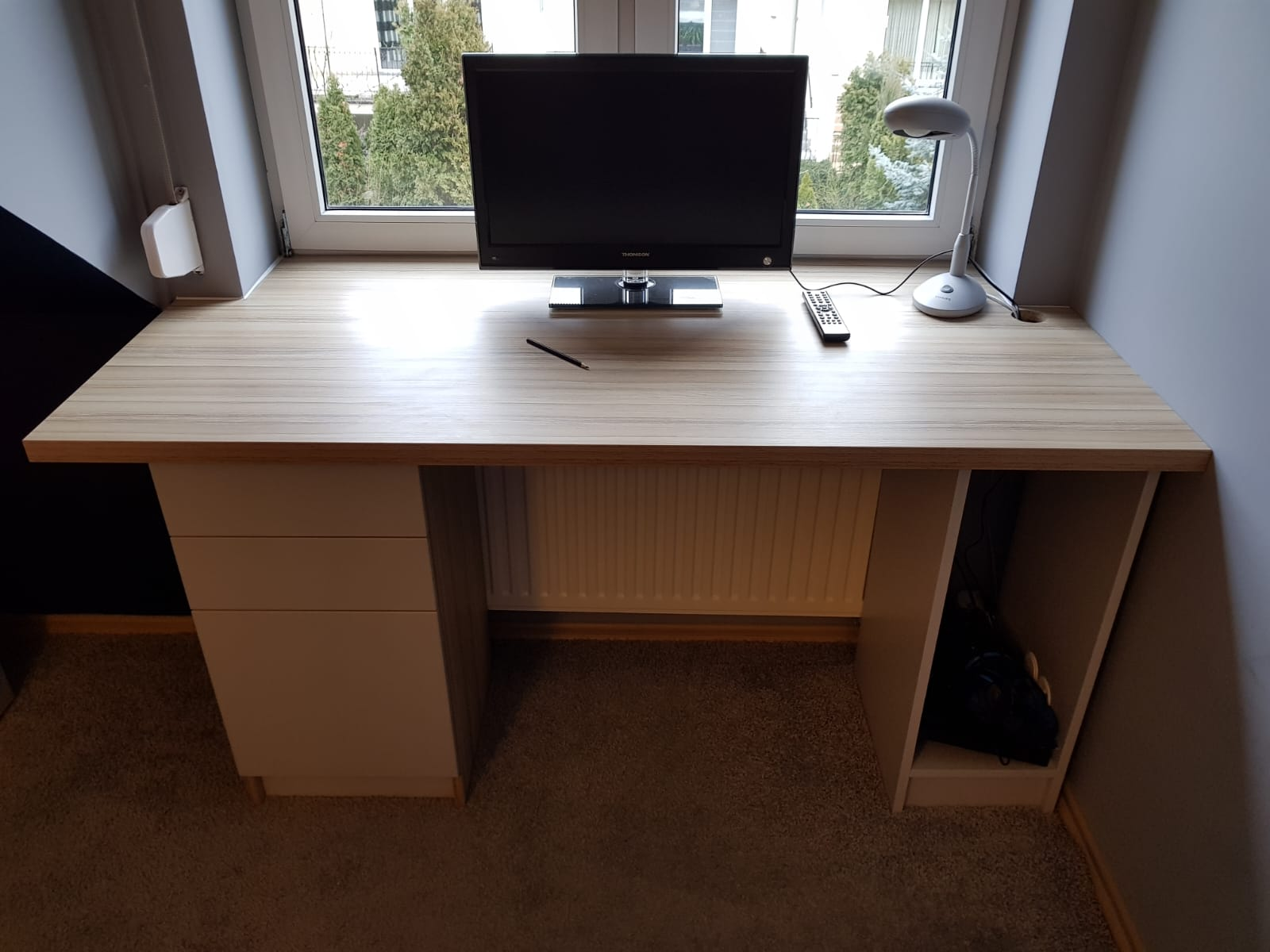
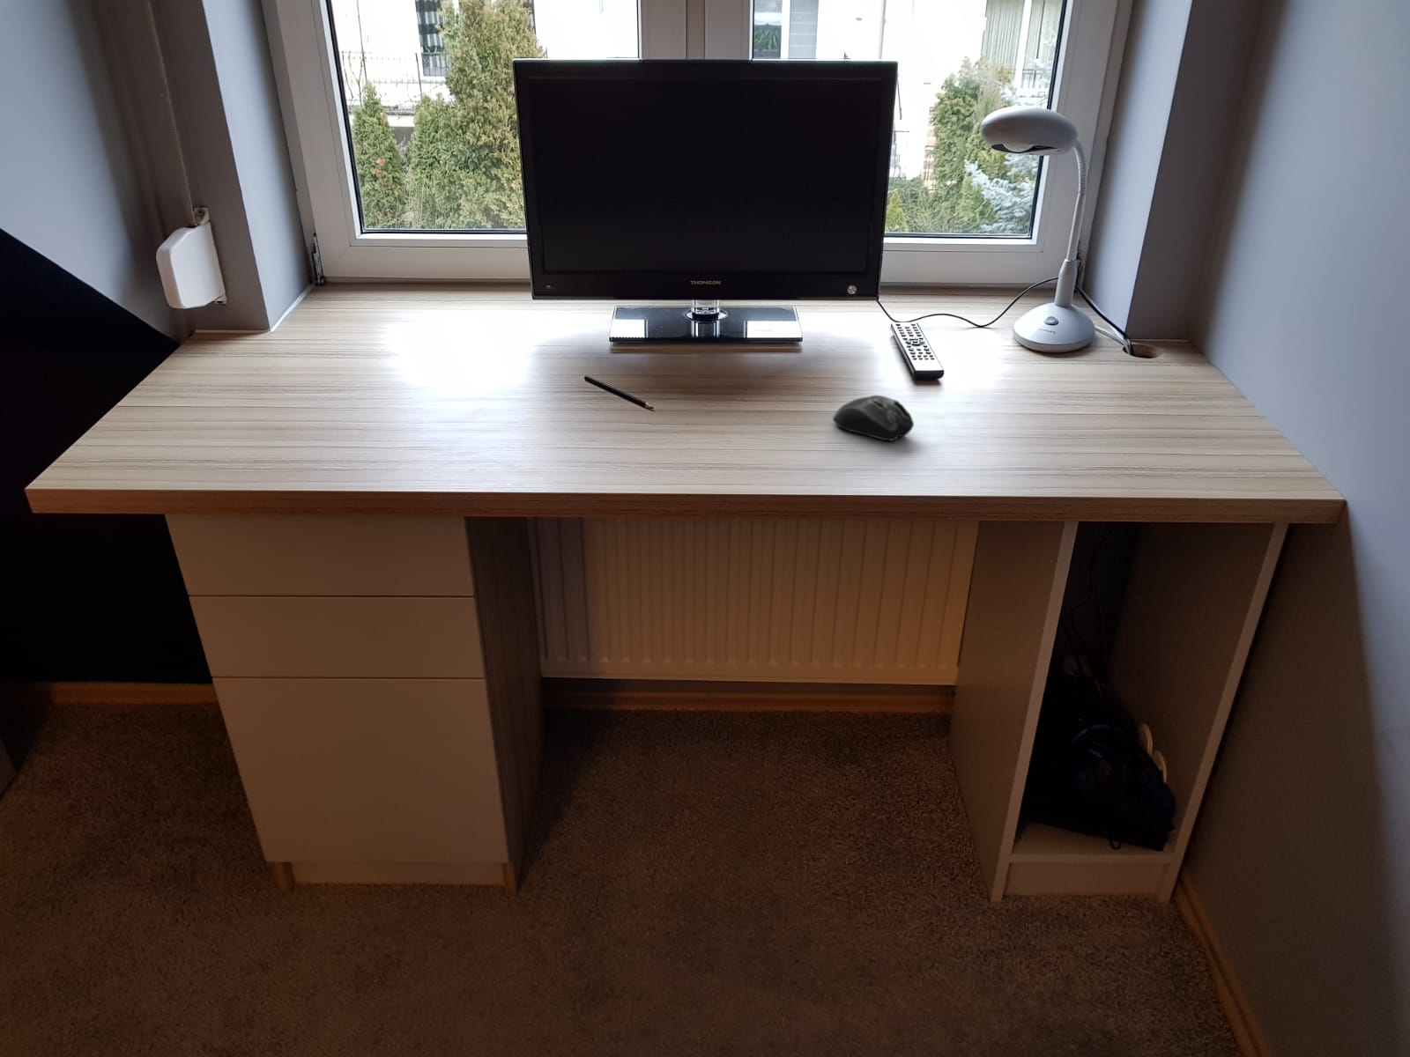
+ computer mouse [832,394,915,441]
